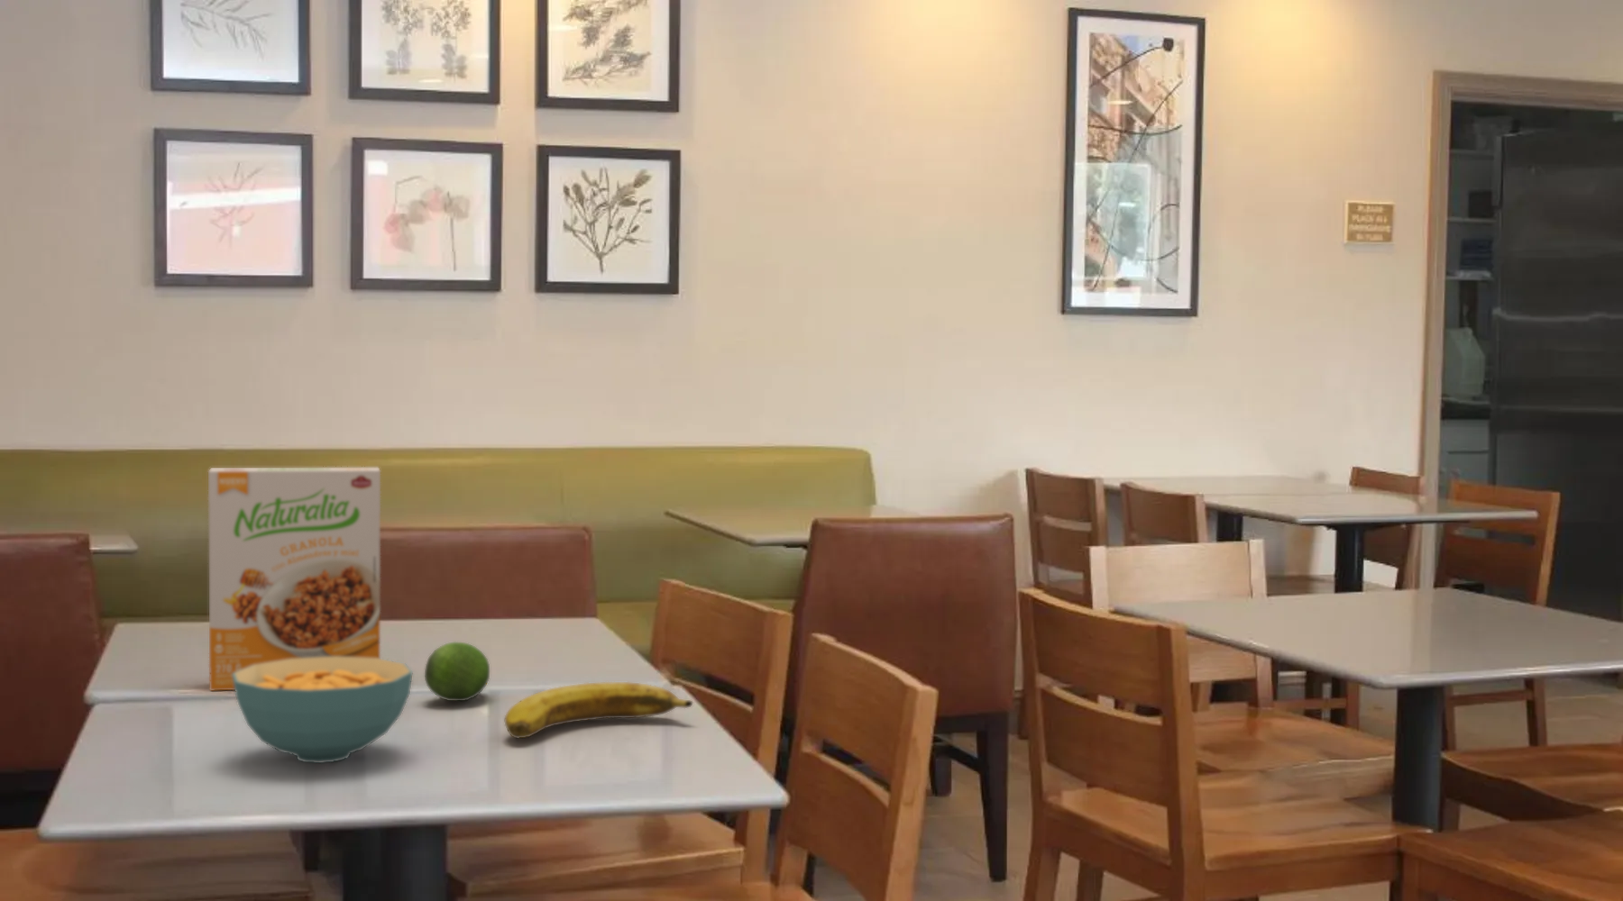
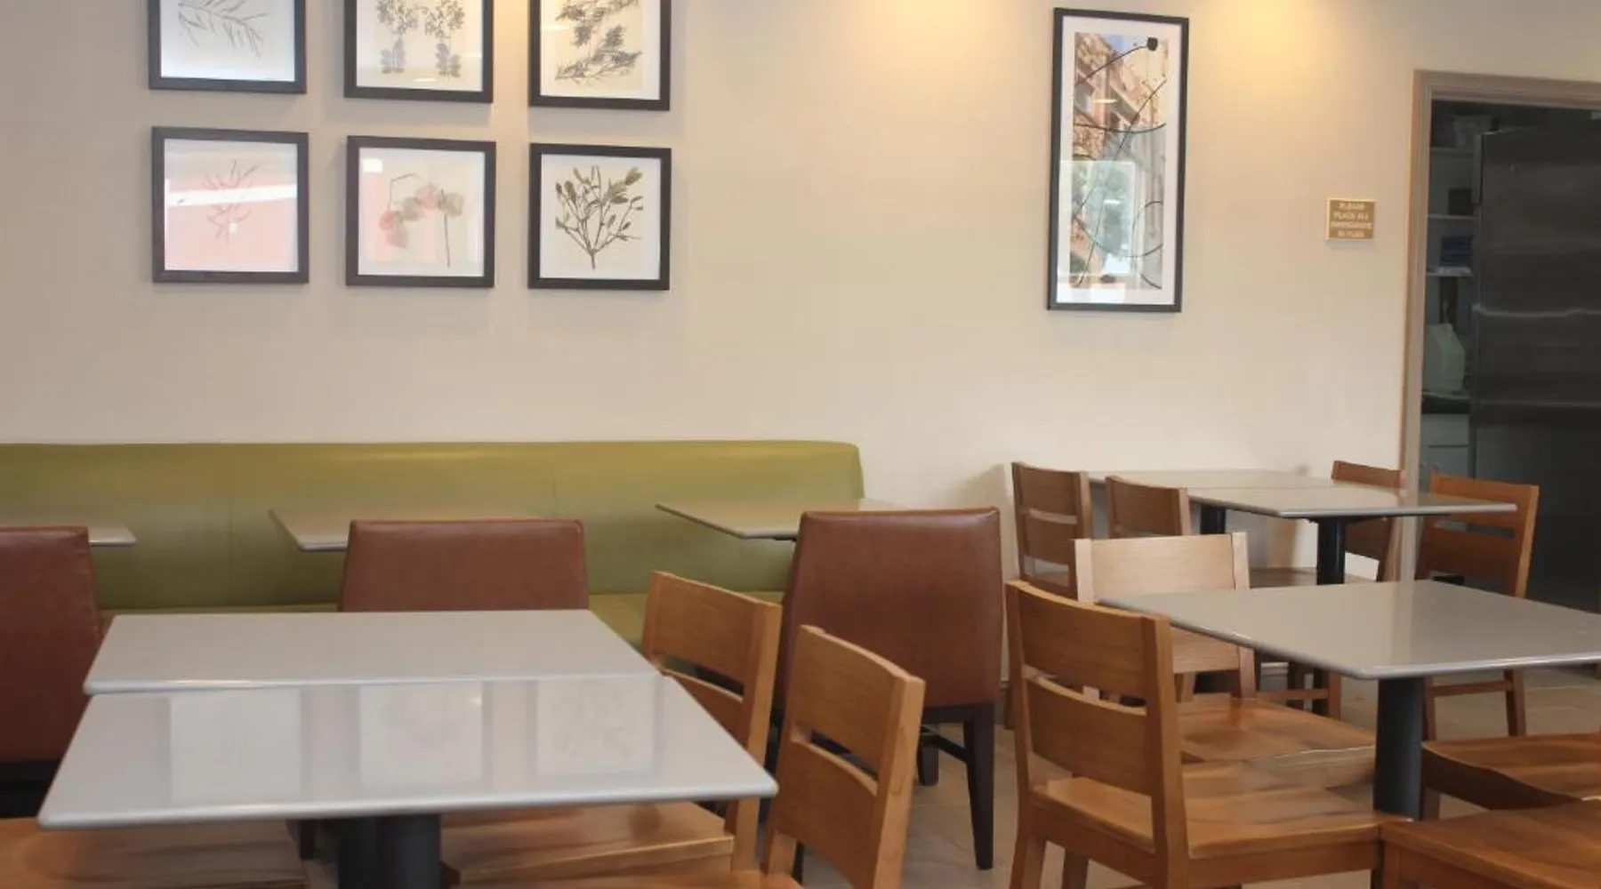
- cereal box [208,467,382,692]
- fruit [424,641,491,702]
- banana [504,681,694,739]
- cereal bowl [233,656,414,765]
